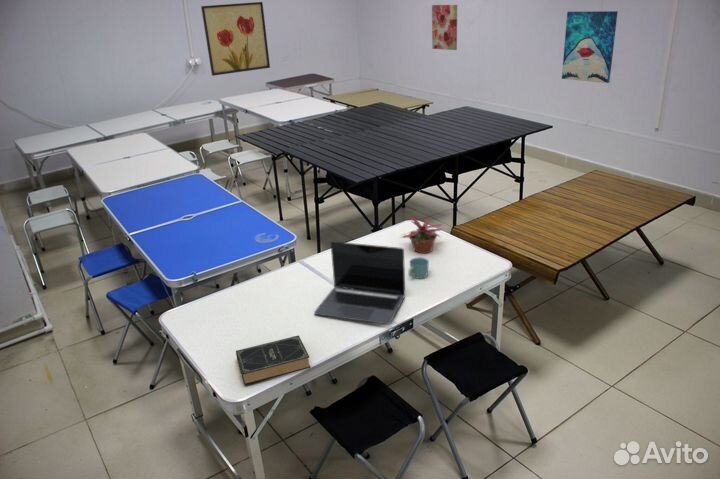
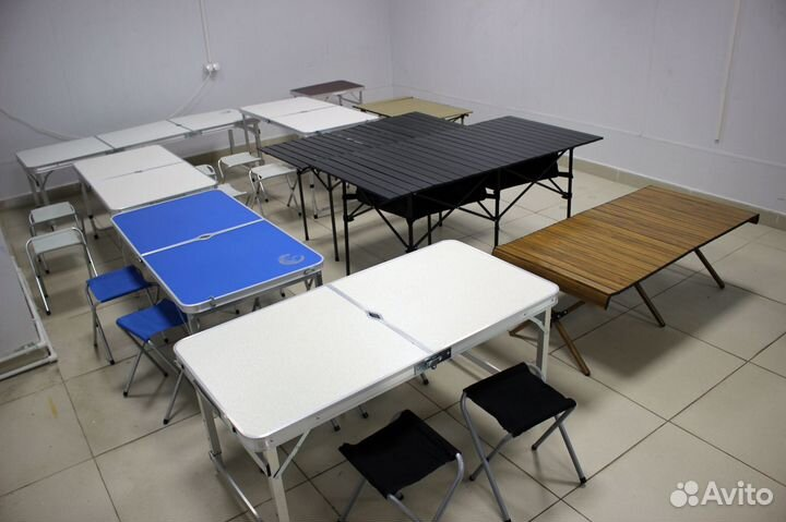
- potted plant [398,212,444,254]
- mug [408,257,430,280]
- book [235,334,312,386]
- wall art [561,10,619,84]
- wall art [431,4,458,51]
- wall art [200,1,271,77]
- laptop [313,240,406,326]
